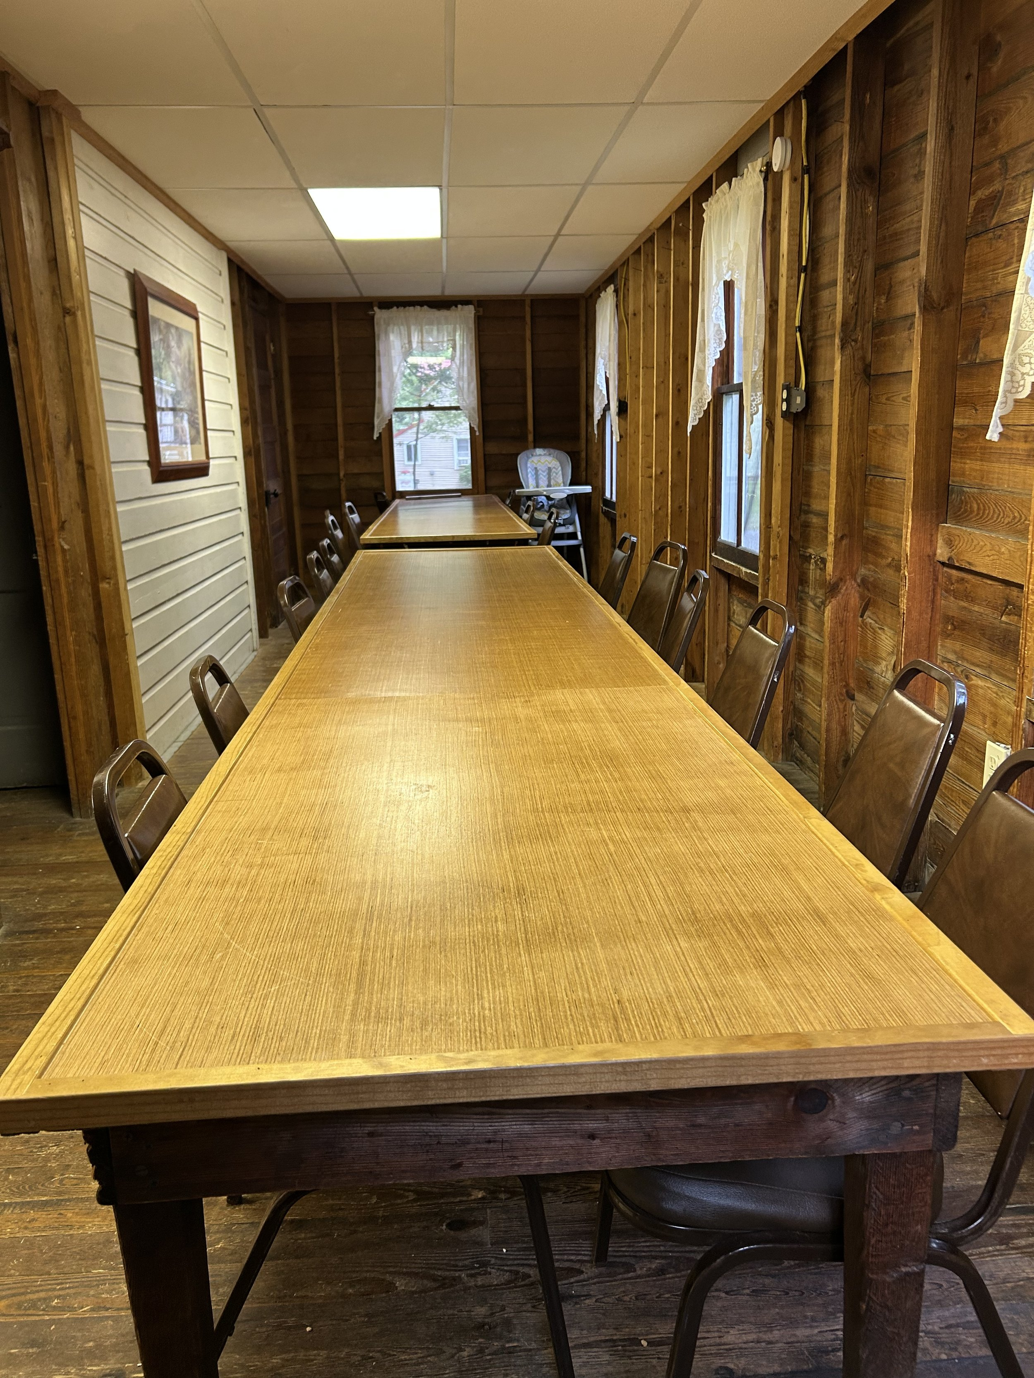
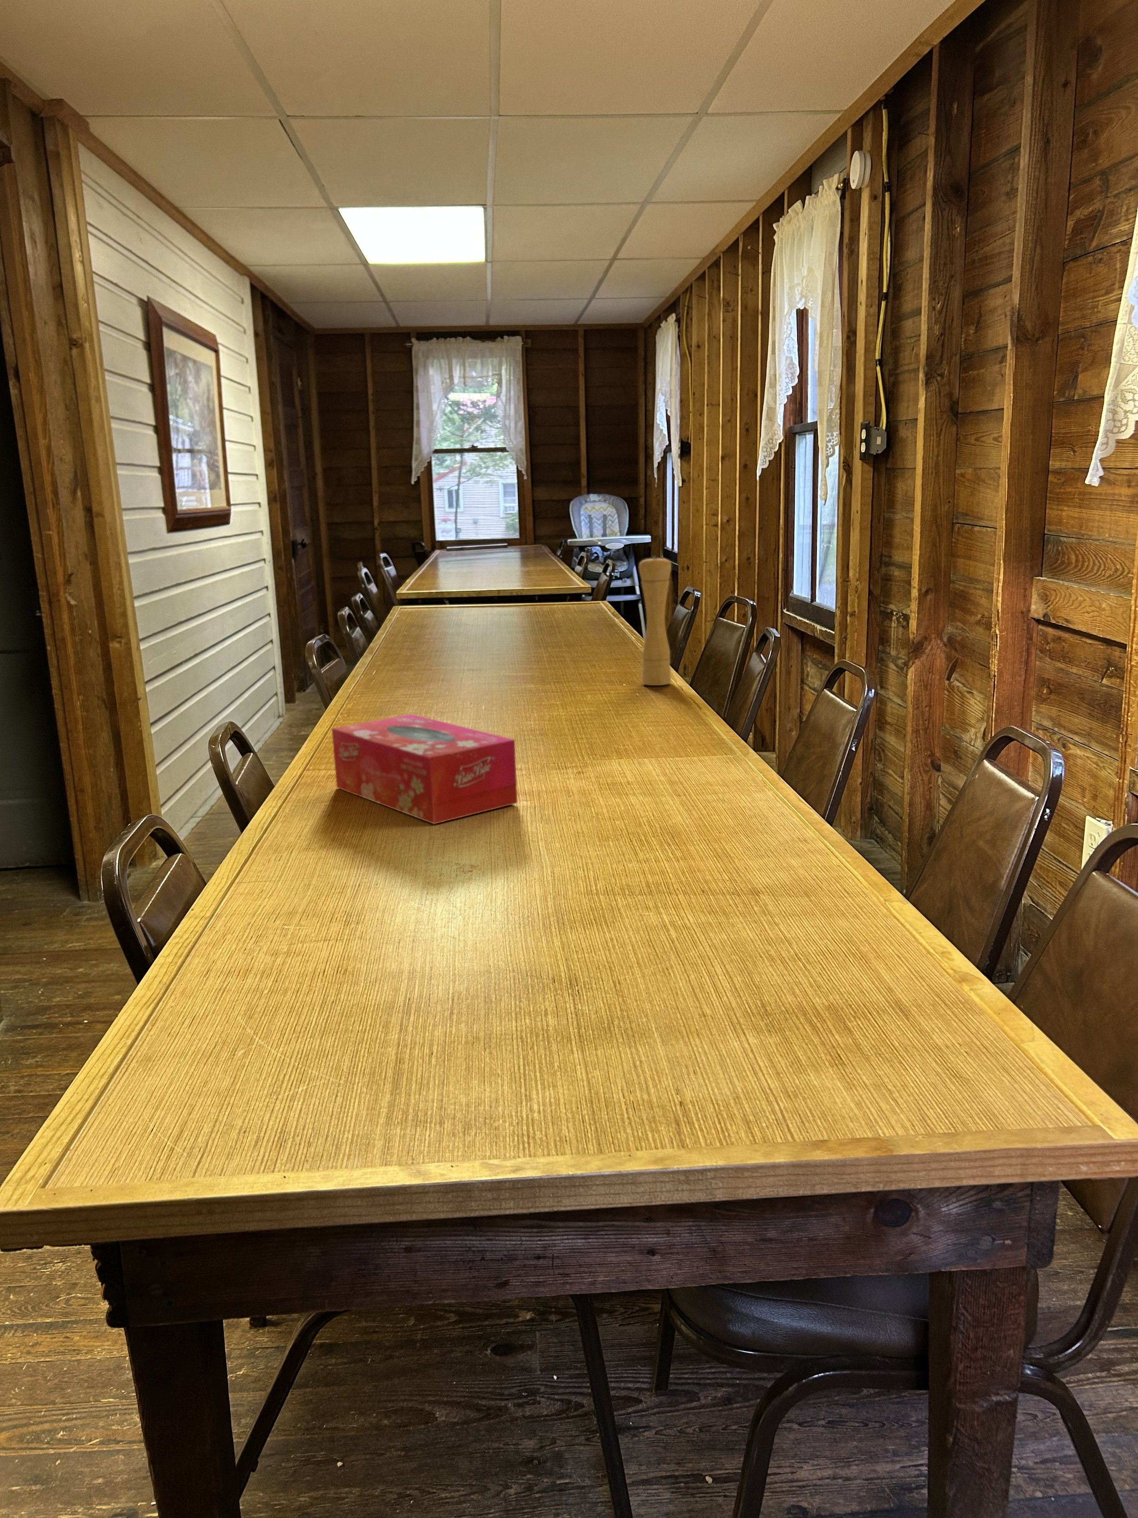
+ tissue box [331,714,518,825]
+ pepper mill [638,556,672,685]
